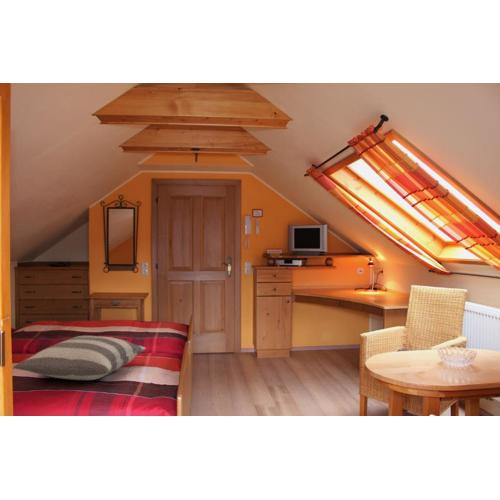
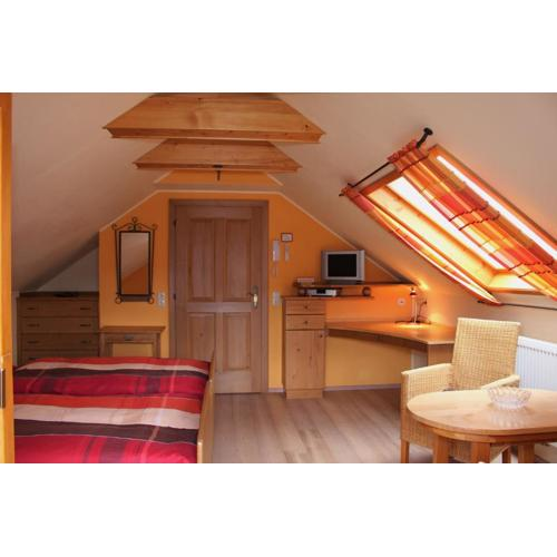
- pillow [13,335,147,381]
